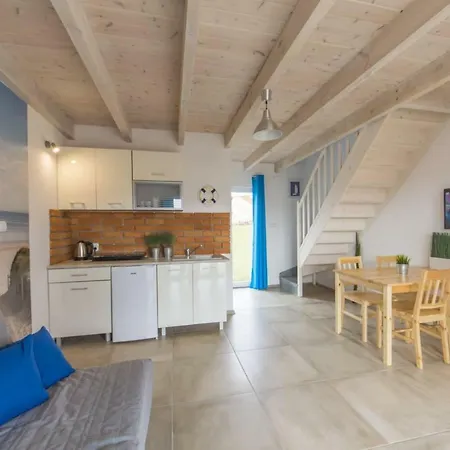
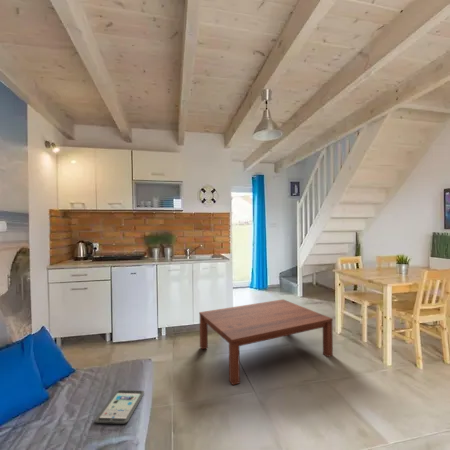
+ tablet [94,389,145,425]
+ coffee table [198,298,334,386]
